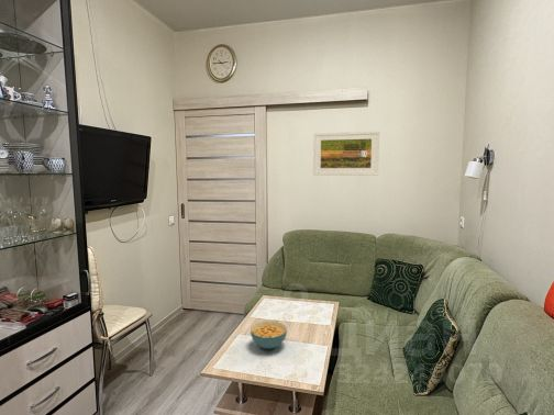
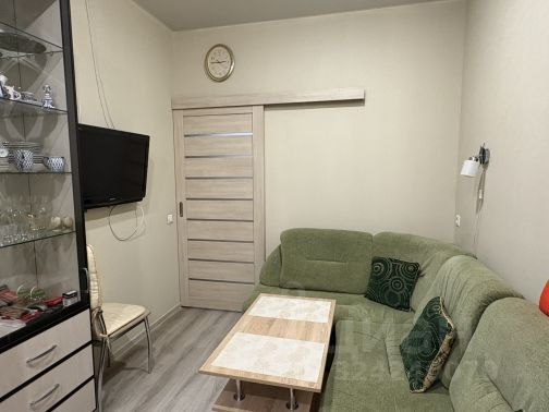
- cereal bowl [250,321,288,350]
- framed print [312,131,380,177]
